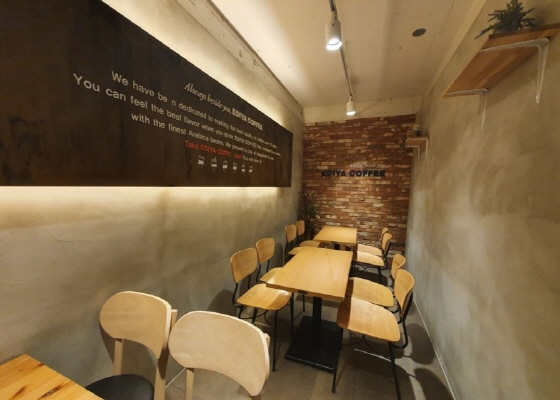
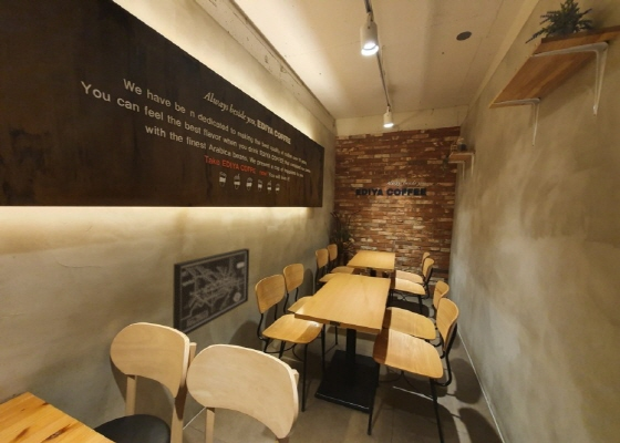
+ wall art [172,247,250,337]
